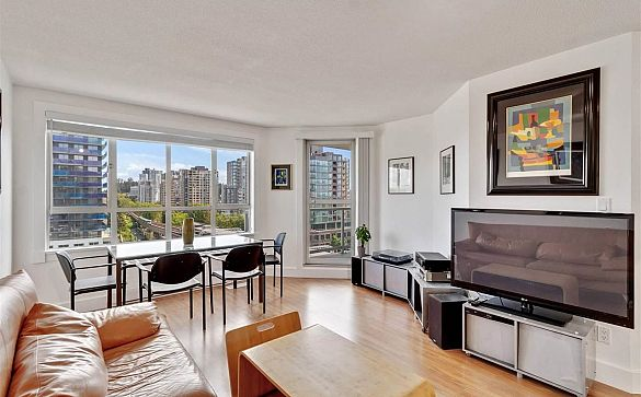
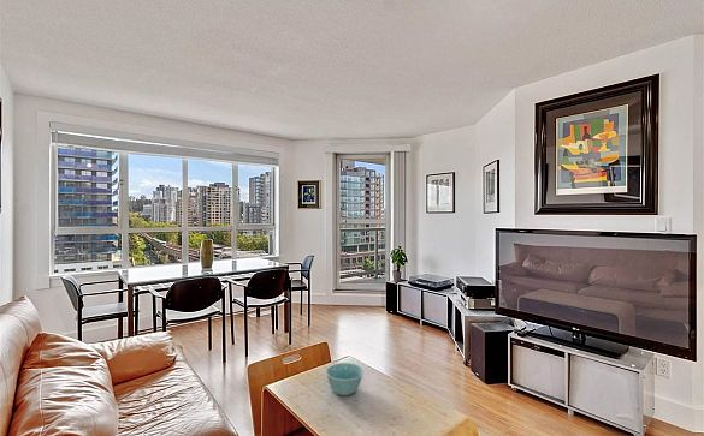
+ bowl [325,362,365,396]
